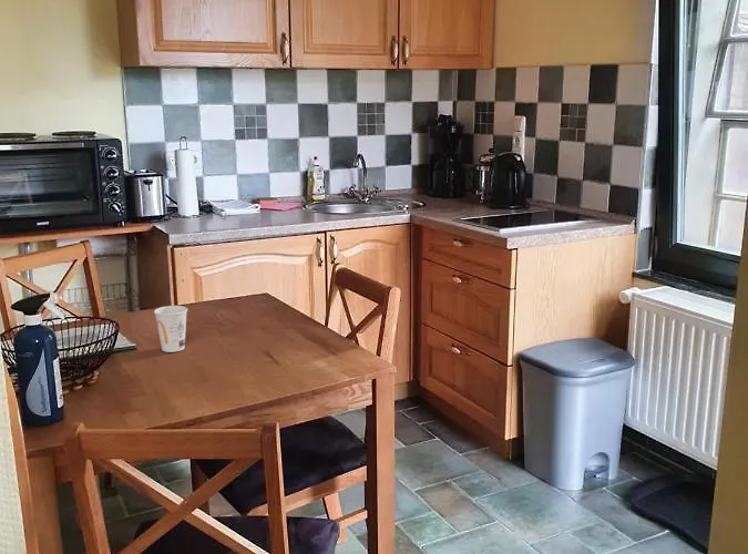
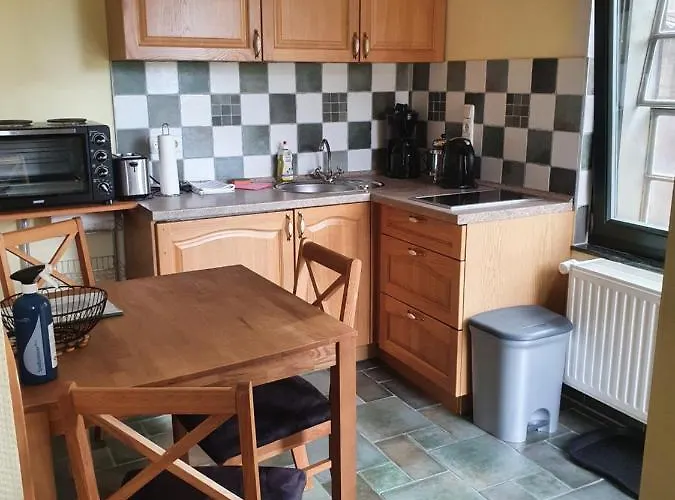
- cup [153,305,188,353]
